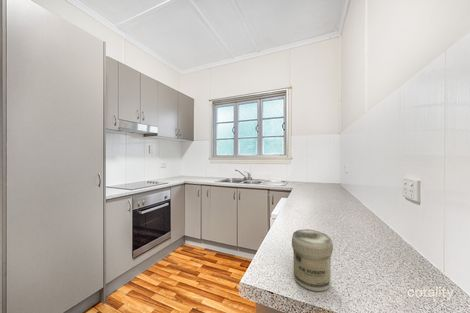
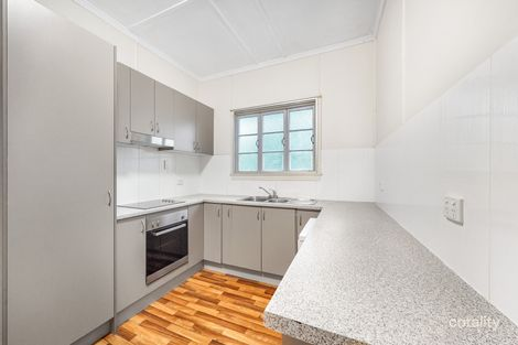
- jar [291,228,334,292]
